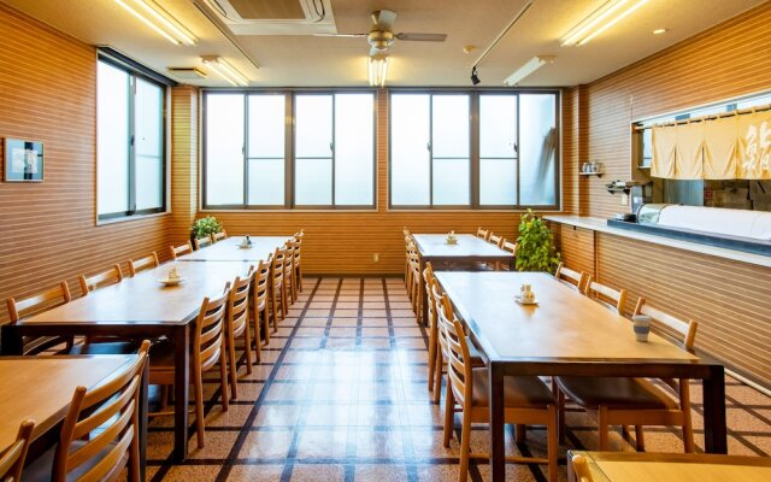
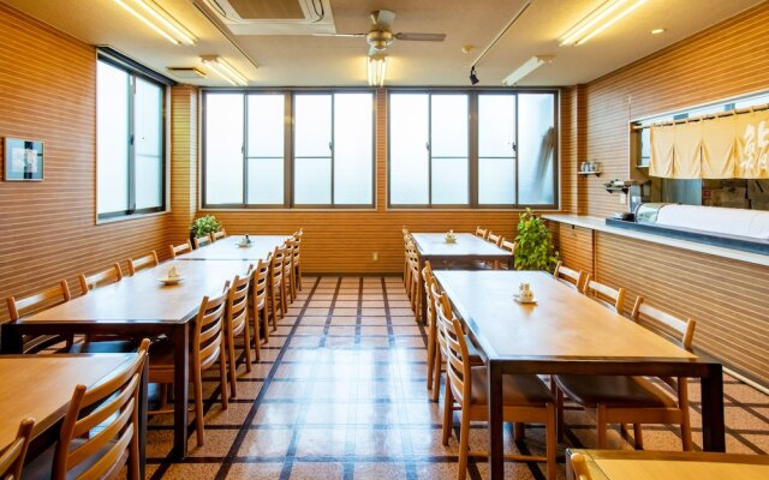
- coffee cup [631,315,653,342]
